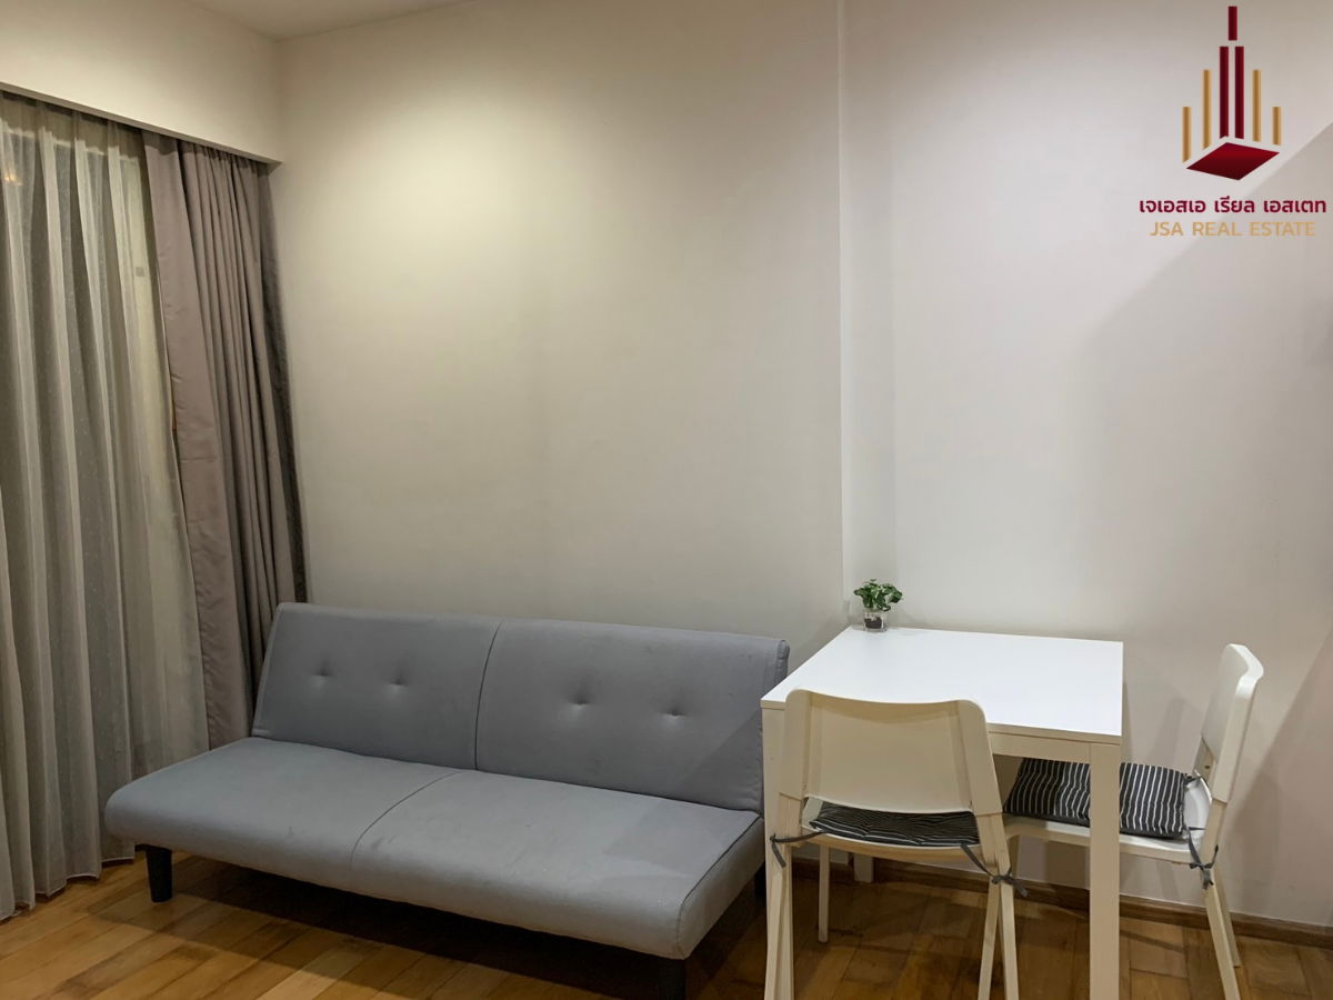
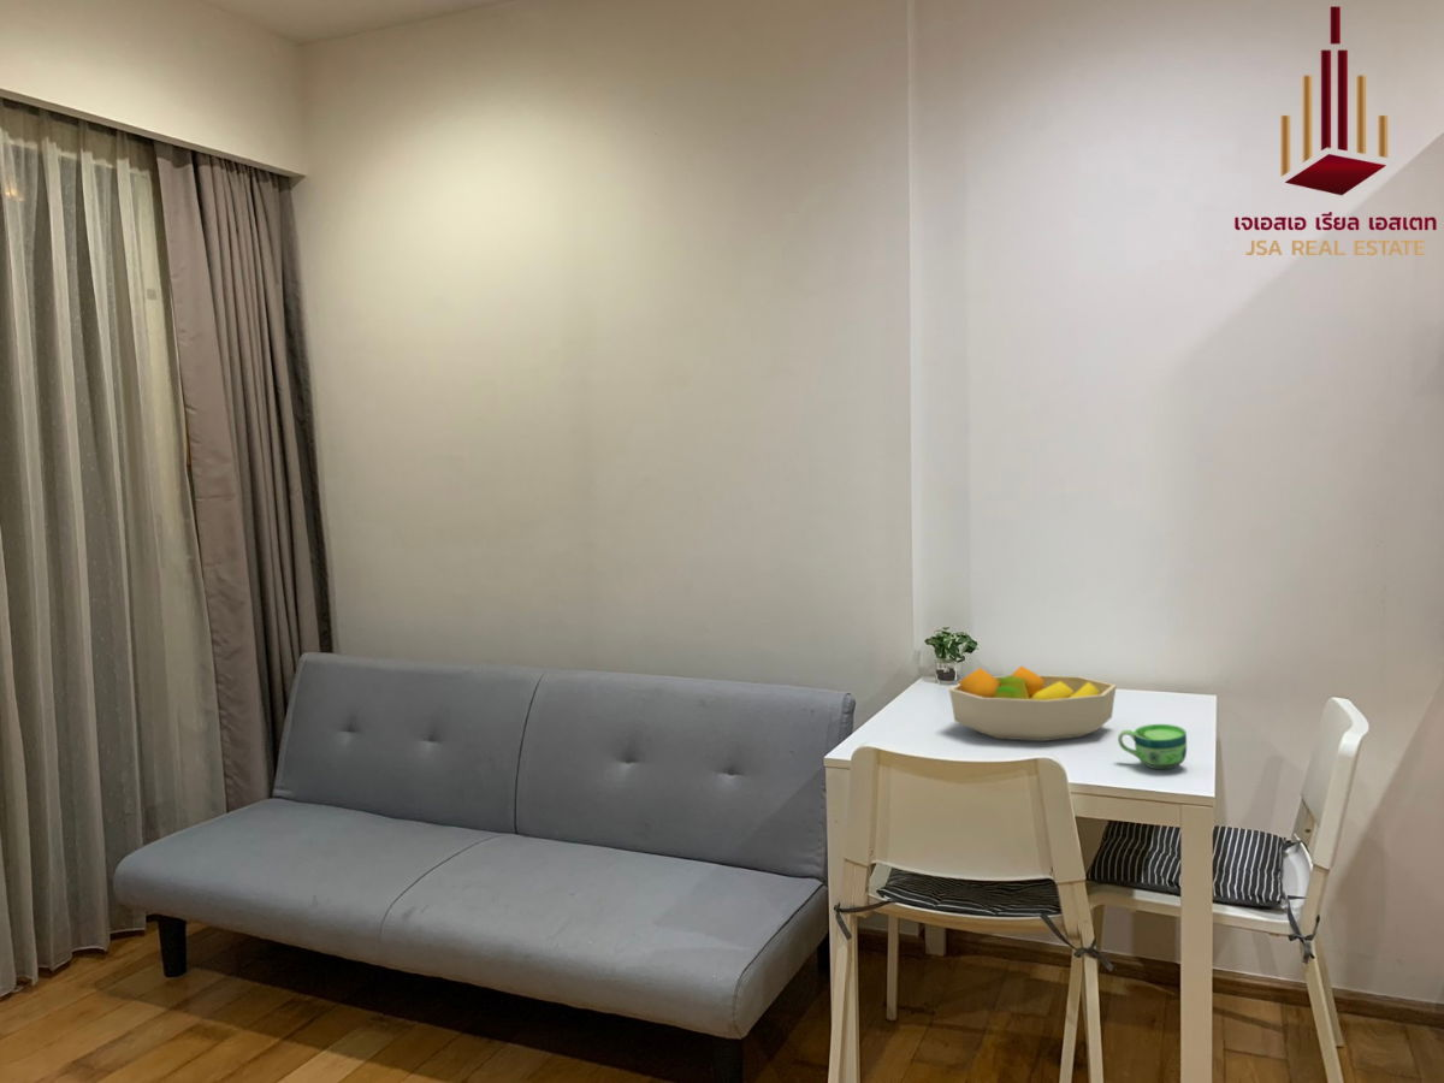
+ cup [1117,723,1188,770]
+ fruit bowl [948,664,1118,742]
